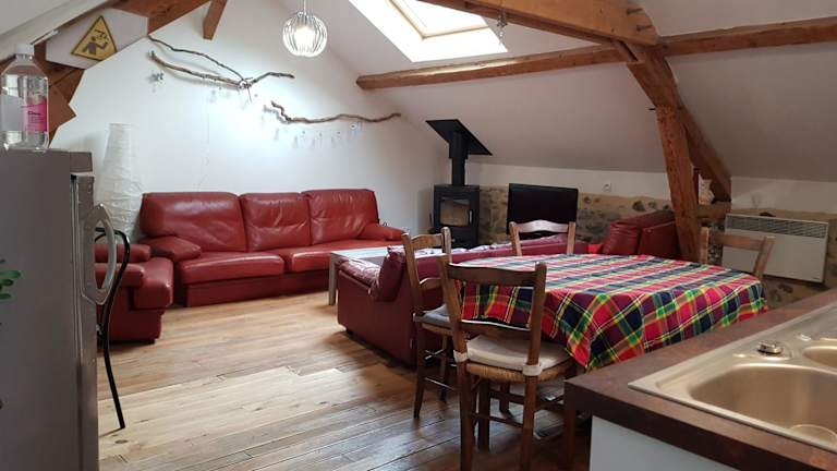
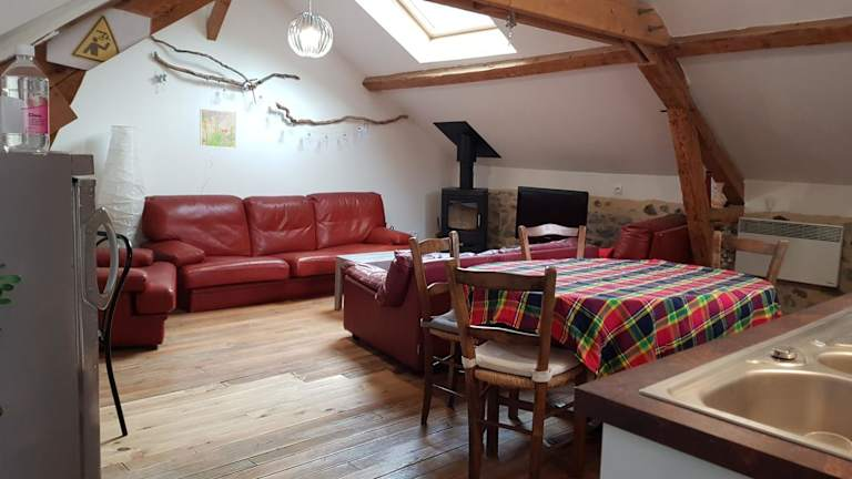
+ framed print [199,108,237,150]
